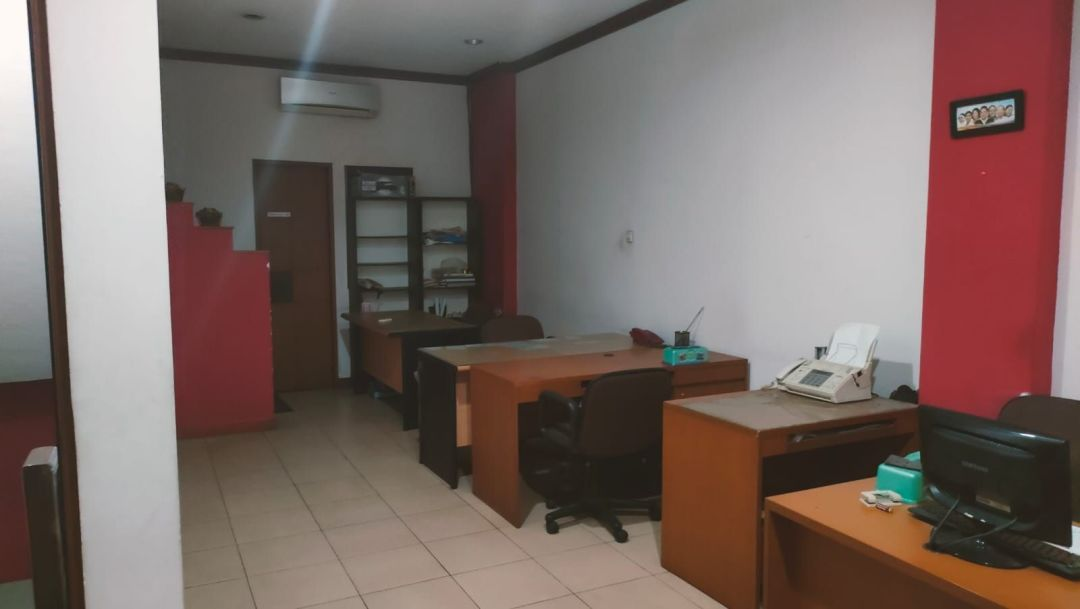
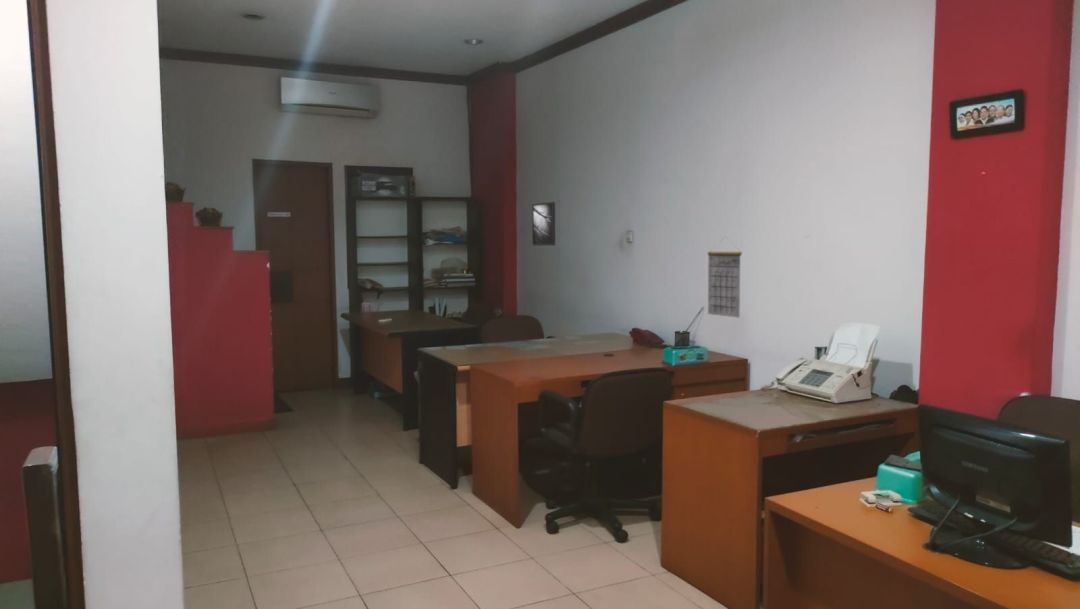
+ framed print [531,201,556,246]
+ calendar [706,235,743,318]
